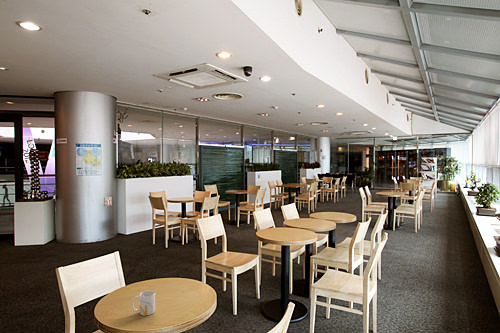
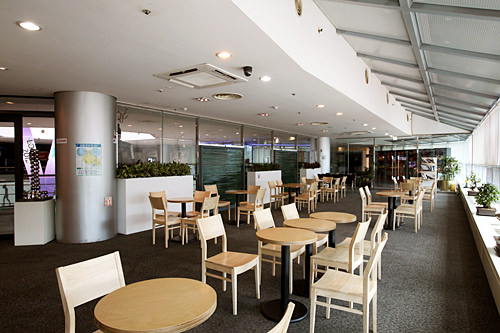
- mug [131,289,156,316]
